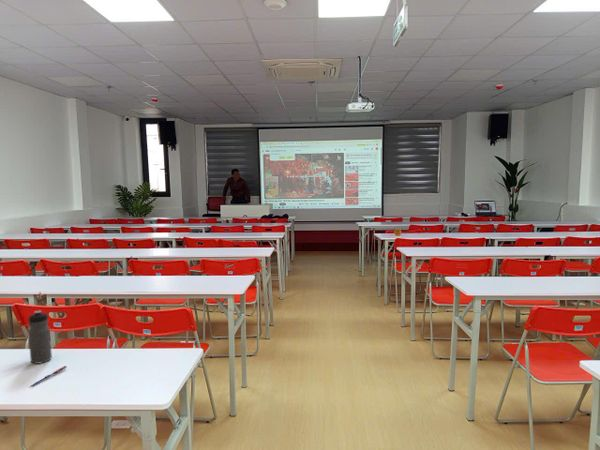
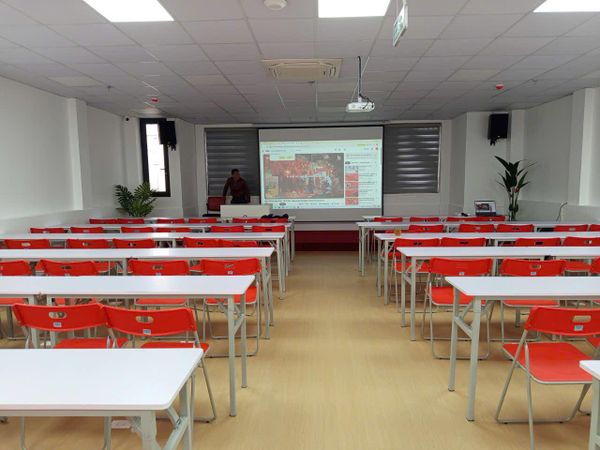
- pen [30,365,68,387]
- water bottle [27,310,53,365]
